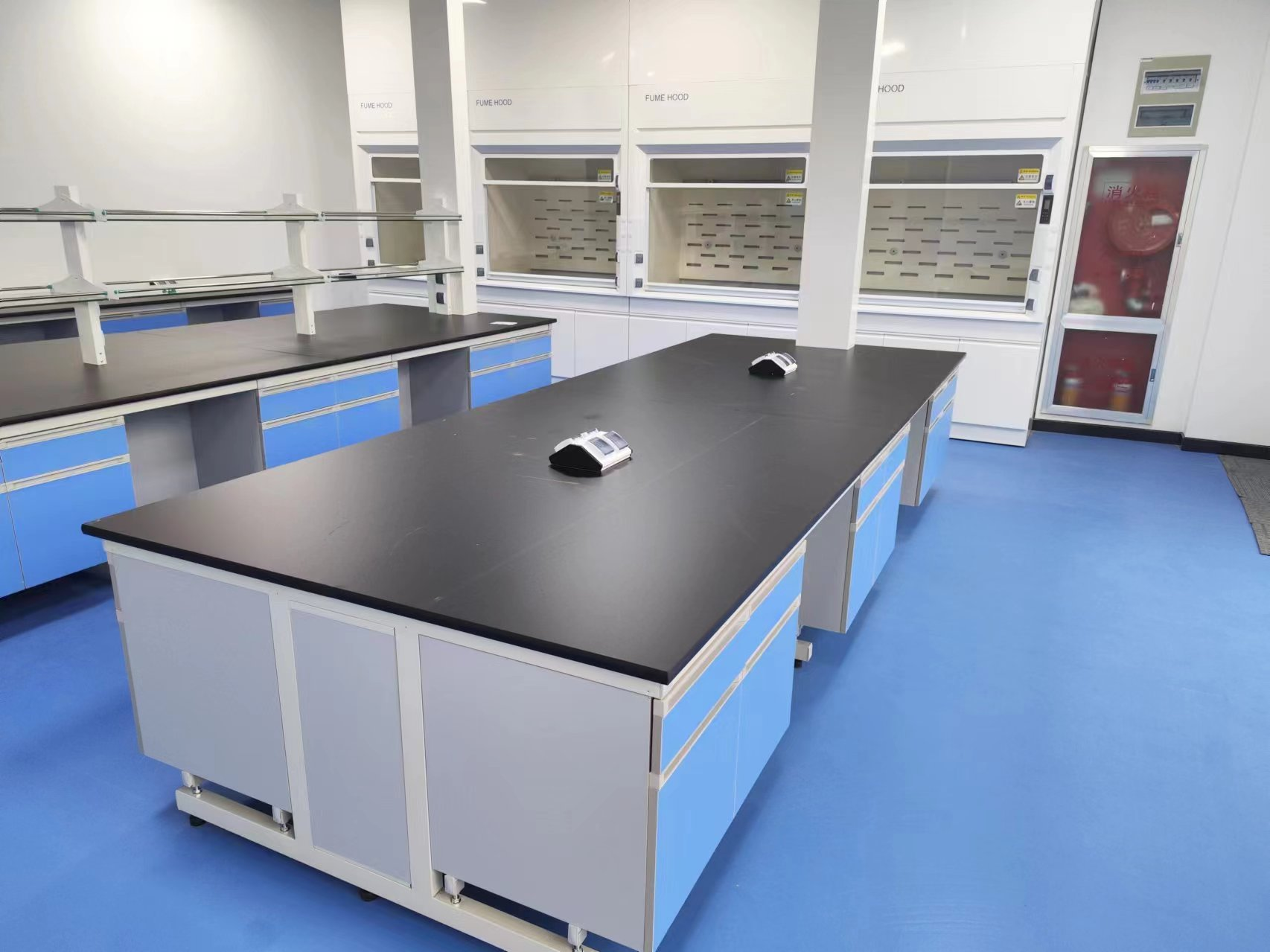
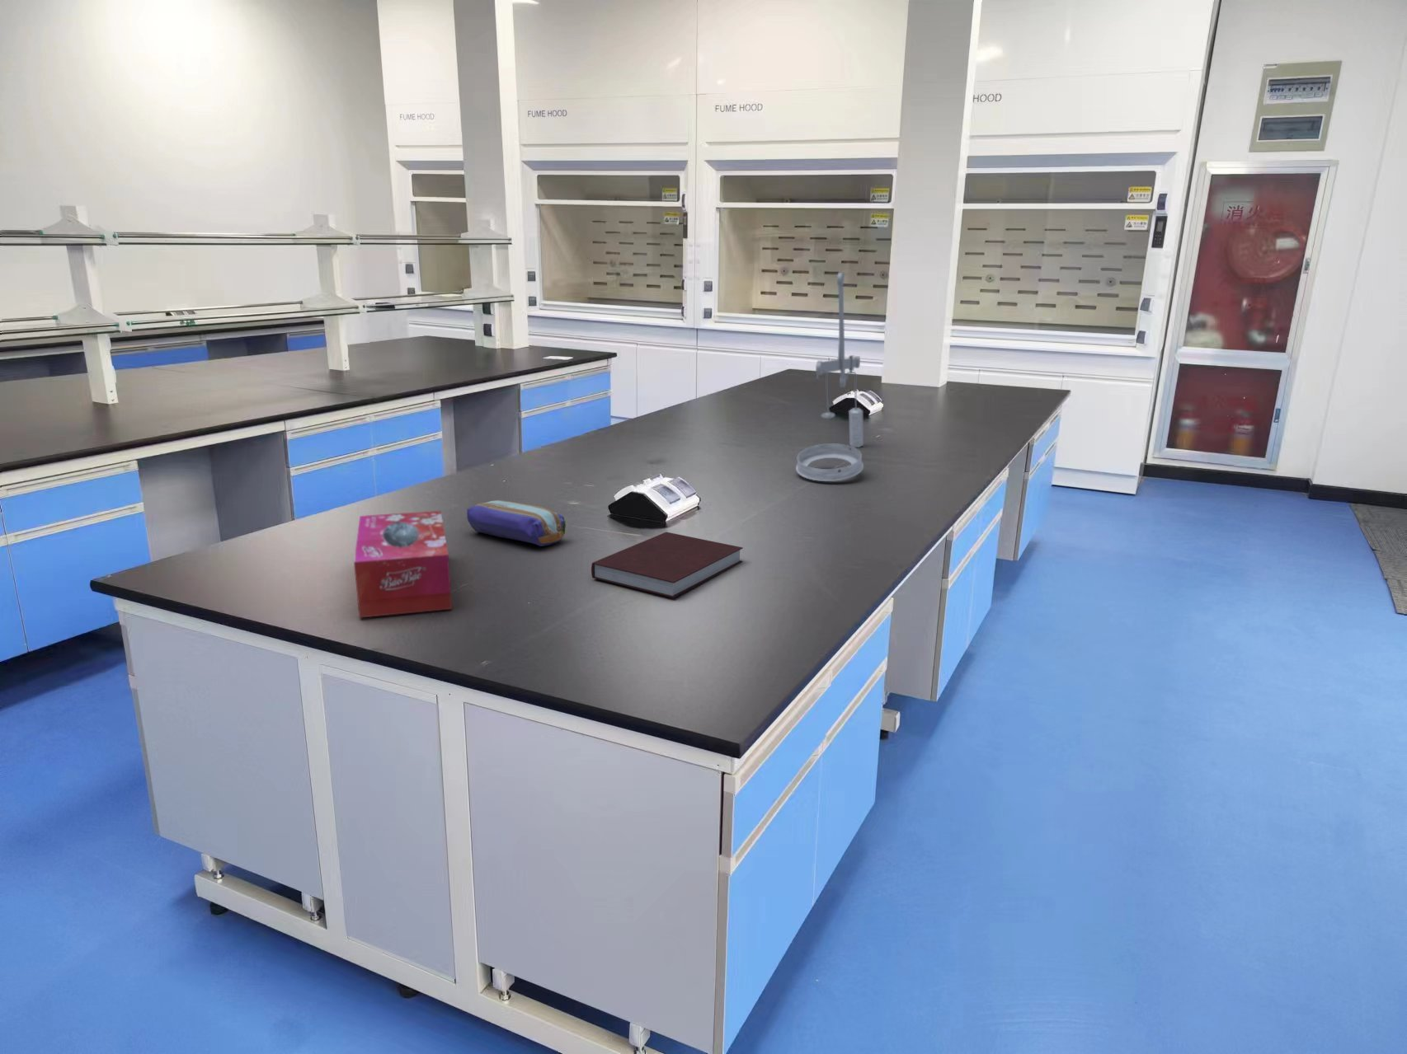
+ tissue box [353,510,453,619]
+ notebook [590,531,743,599]
+ pencil case [466,499,566,547]
+ laboratory equipment [795,271,864,482]
